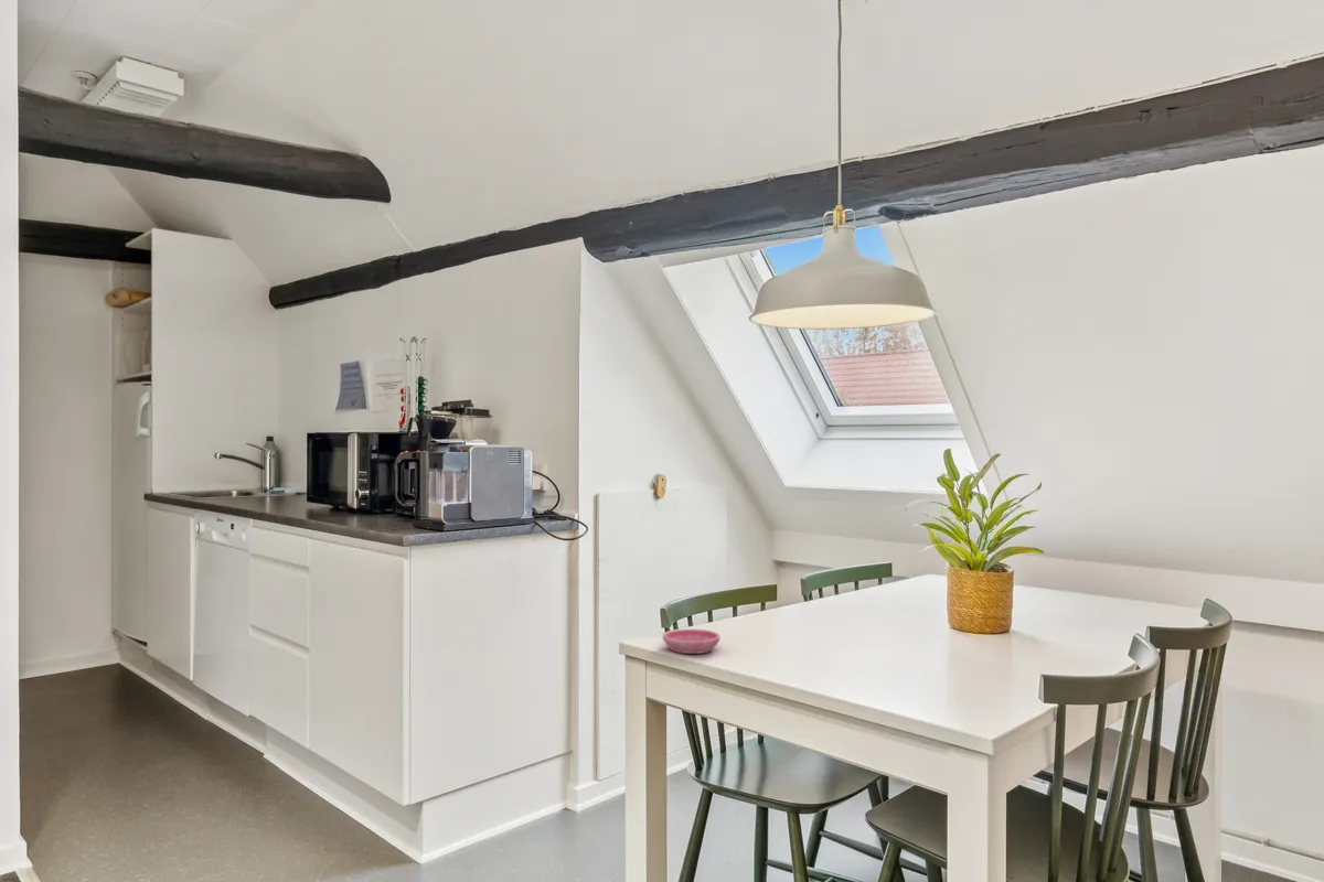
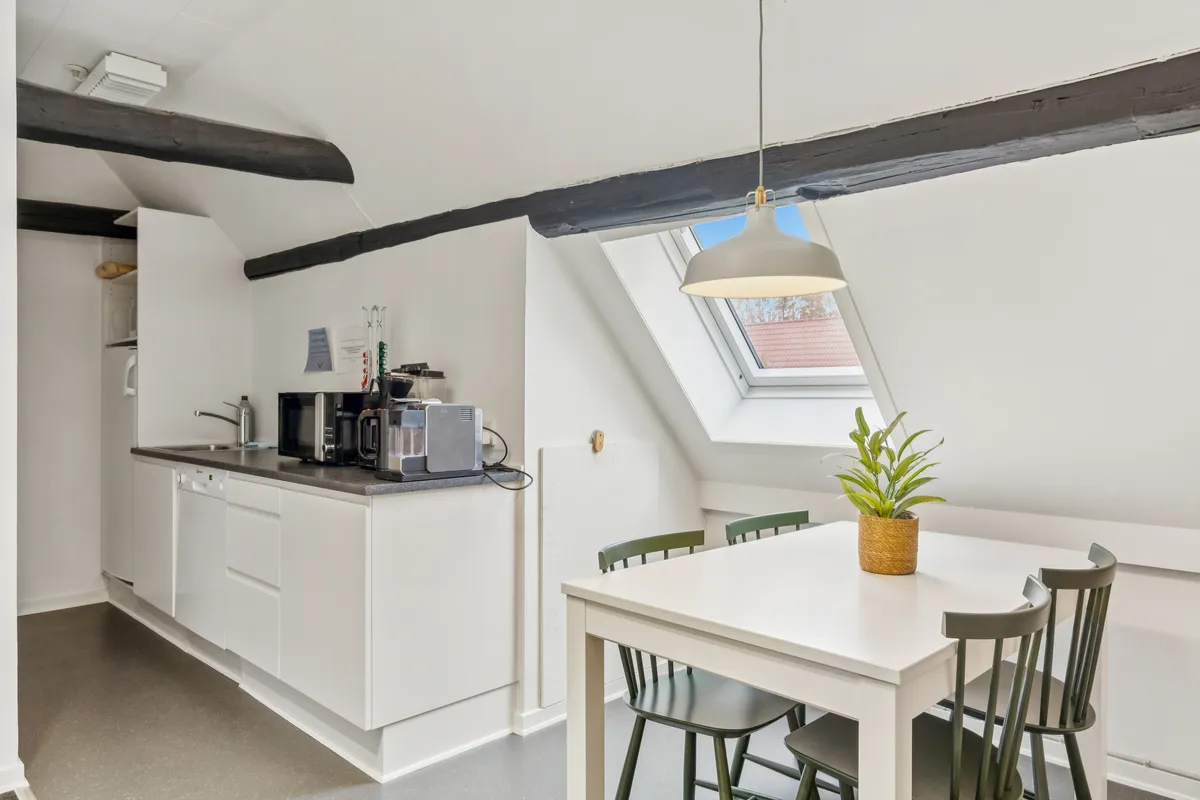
- saucer [662,628,722,655]
